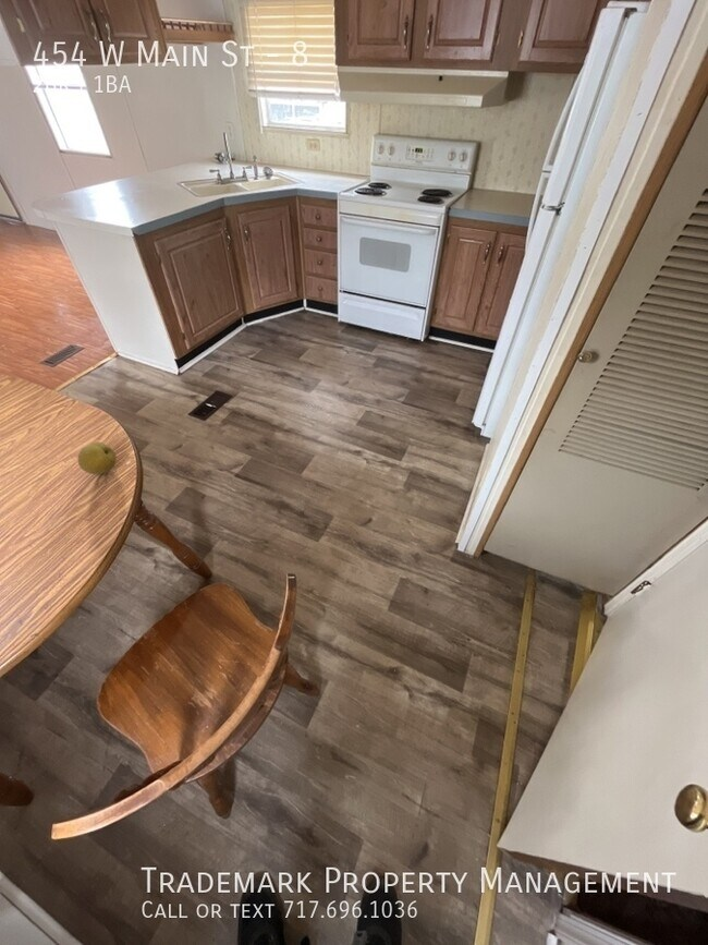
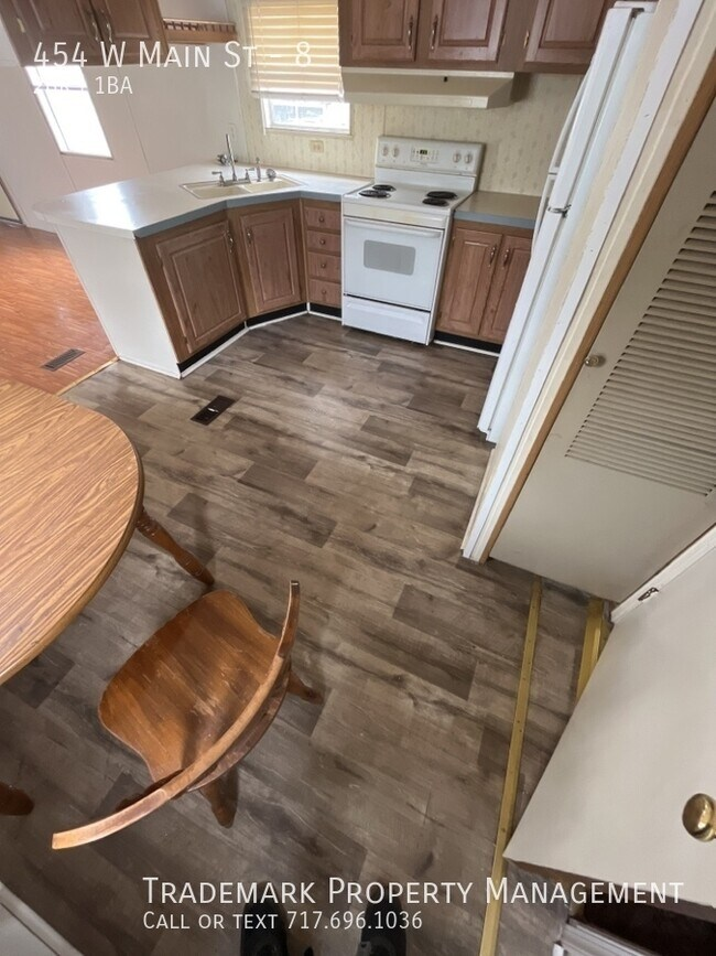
- fruit [77,441,118,475]
